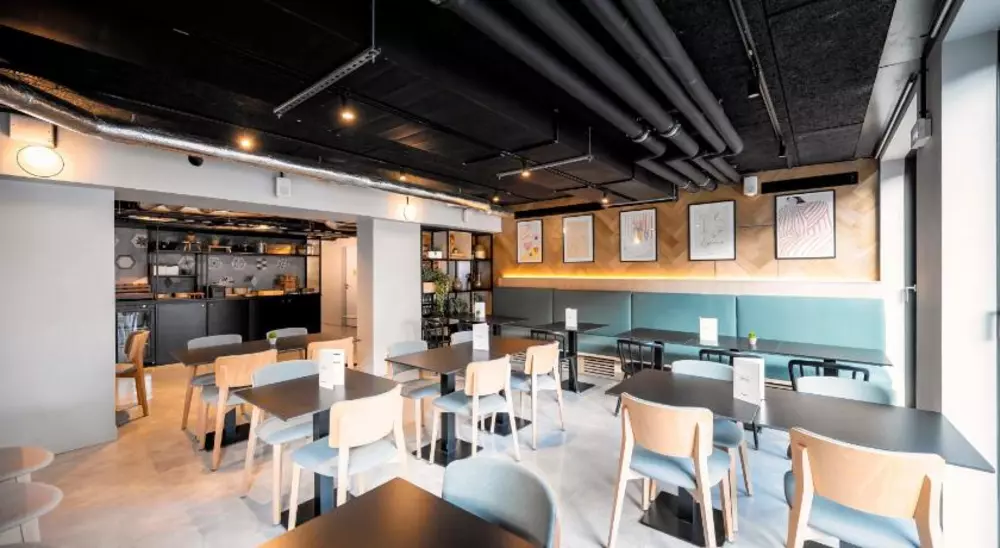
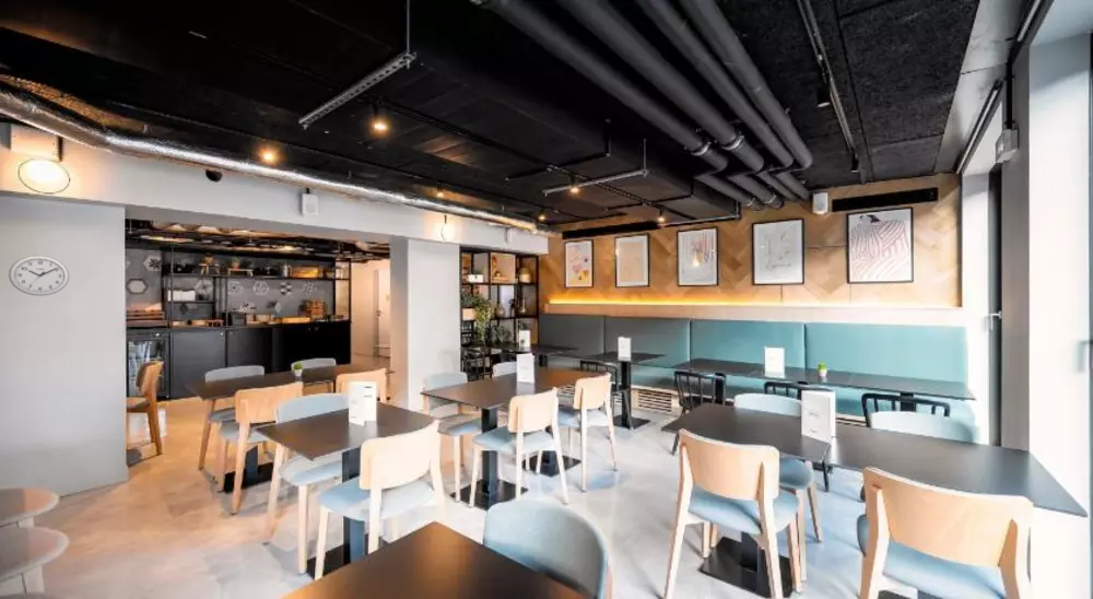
+ wall clock [8,255,71,297]
